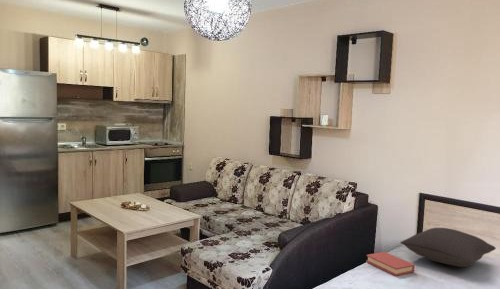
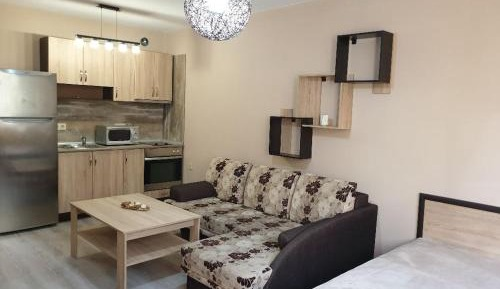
- book [365,251,416,277]
- pillow [399,227,497,268]
